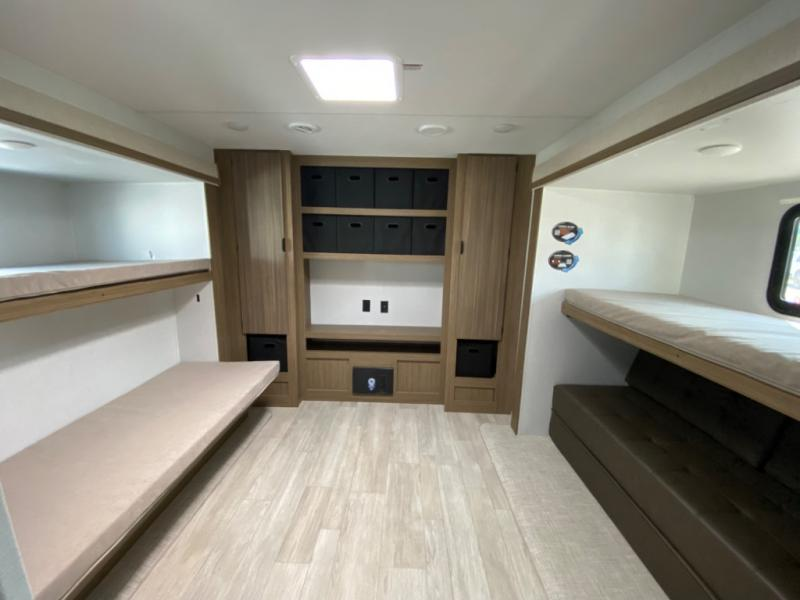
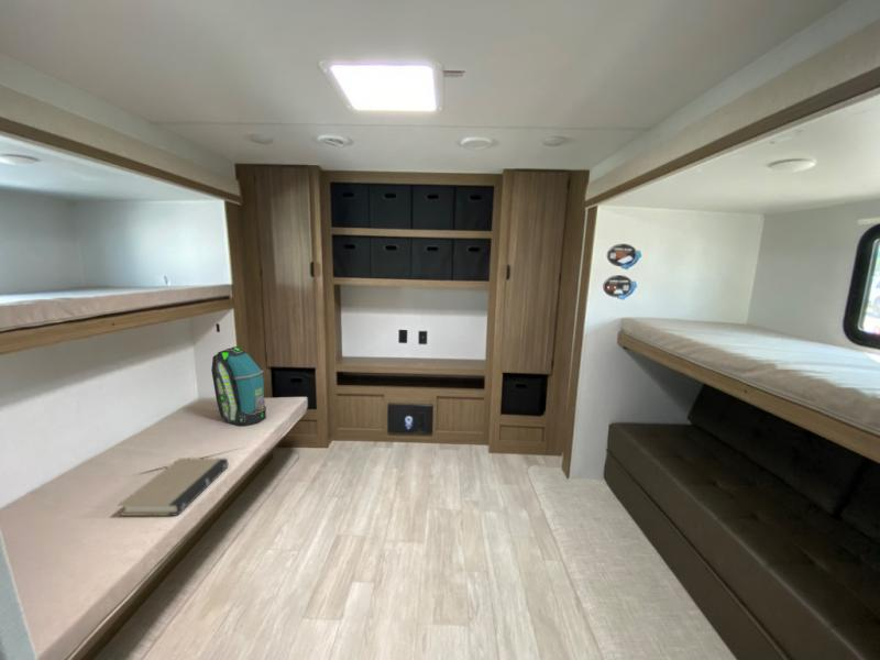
+ book [117,458,229,517]
+ backpack [210,345,267,427]
